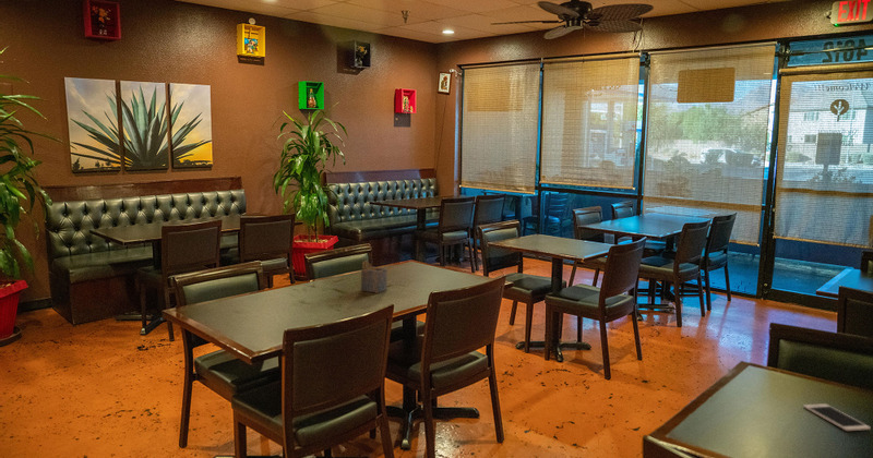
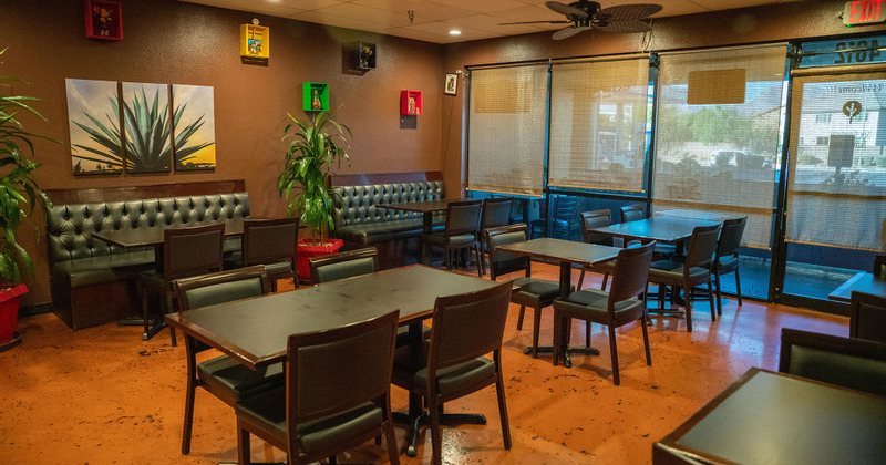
- napkin holder [360,260,388,294]
- cell phone [802,402,872,432]
